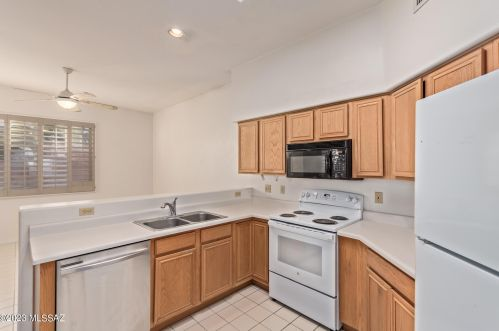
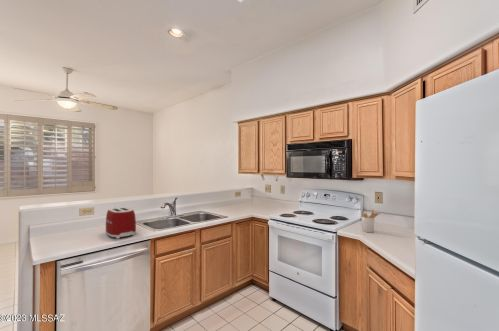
+ utensil holder [361,209,381,234]
+ toaster [105,206,137,240]
